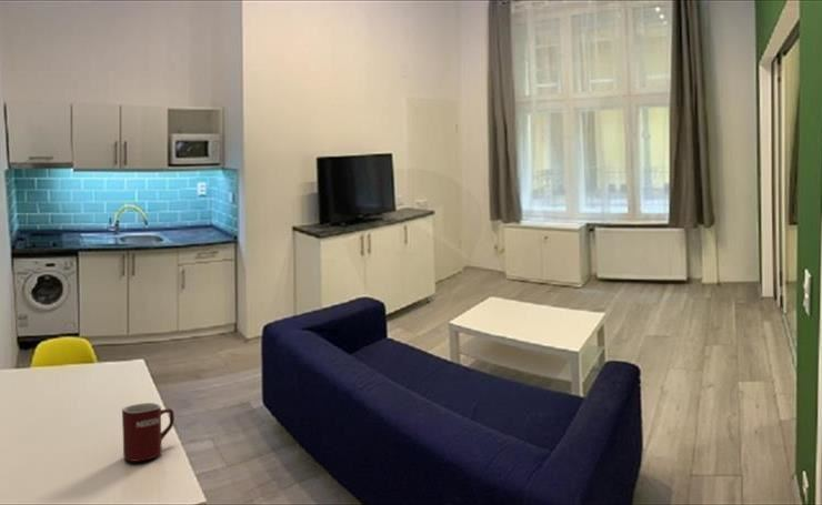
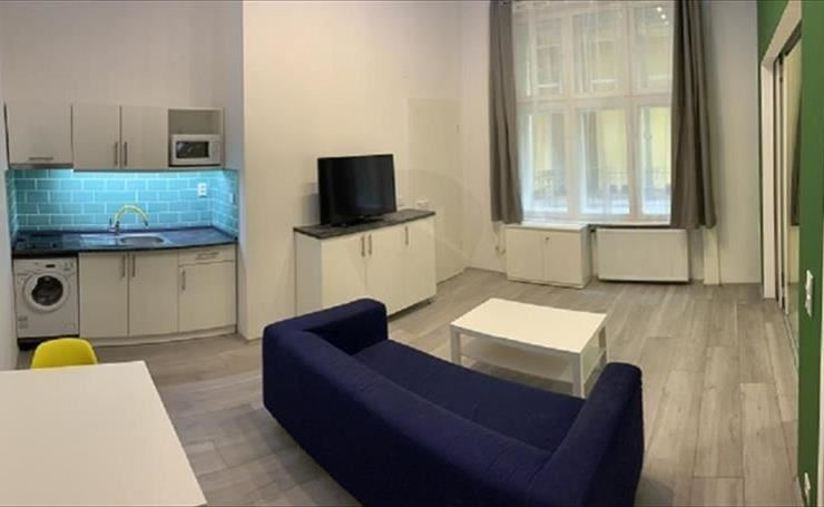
- mug [121,402,176,463]
